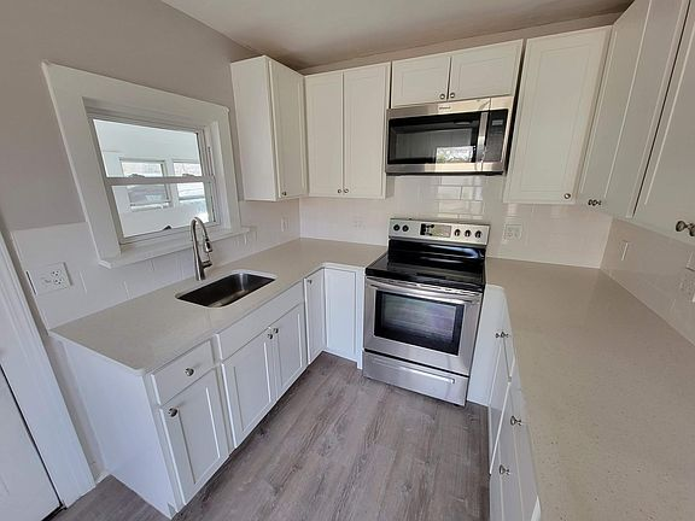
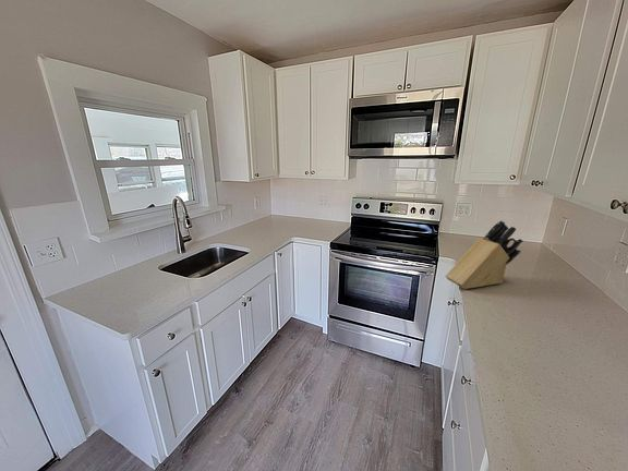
+ knife block [445,219,524,290]
